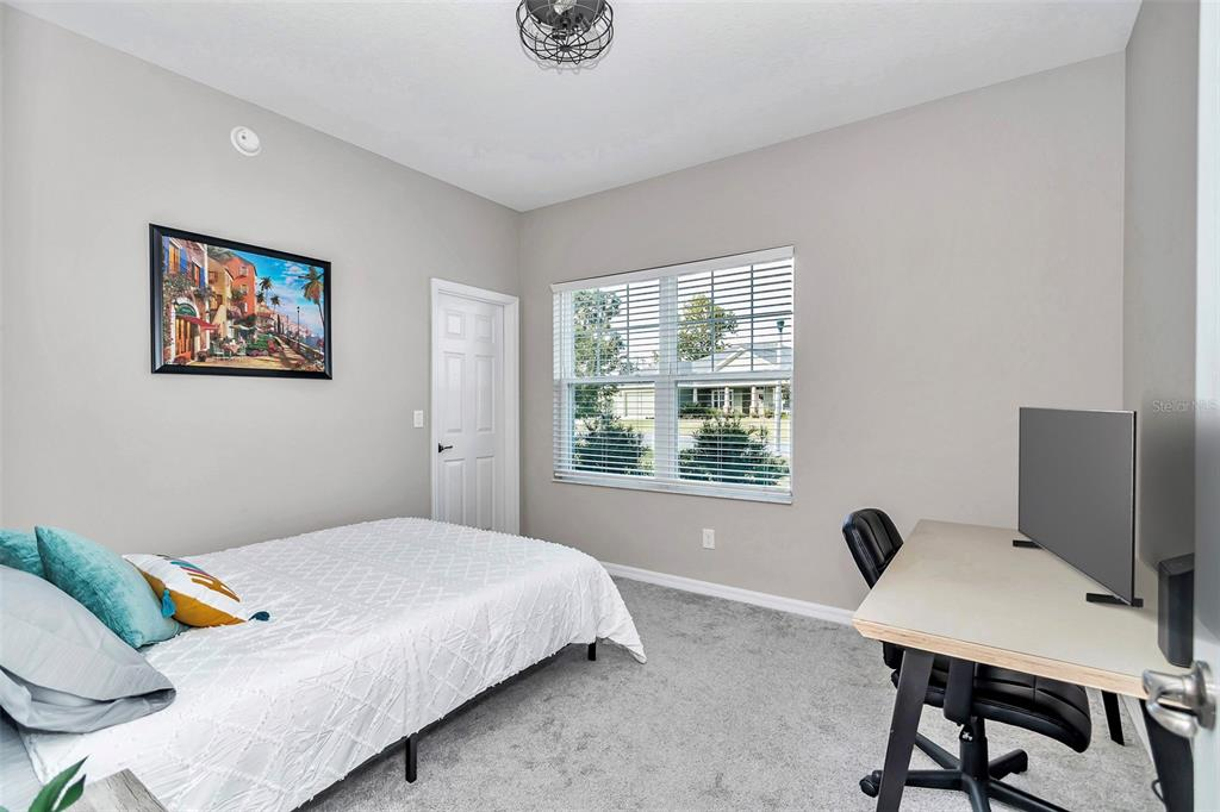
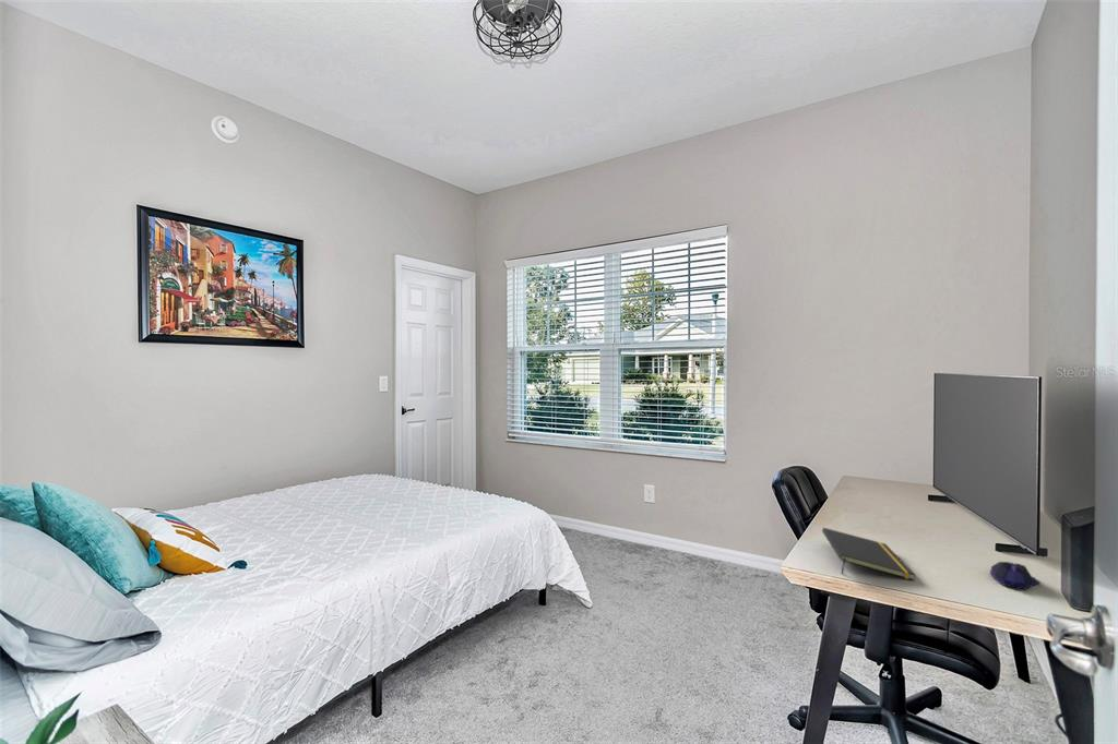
+ notepad [821,527,916,581]
+ computer mouse [989,561,1040,590]
